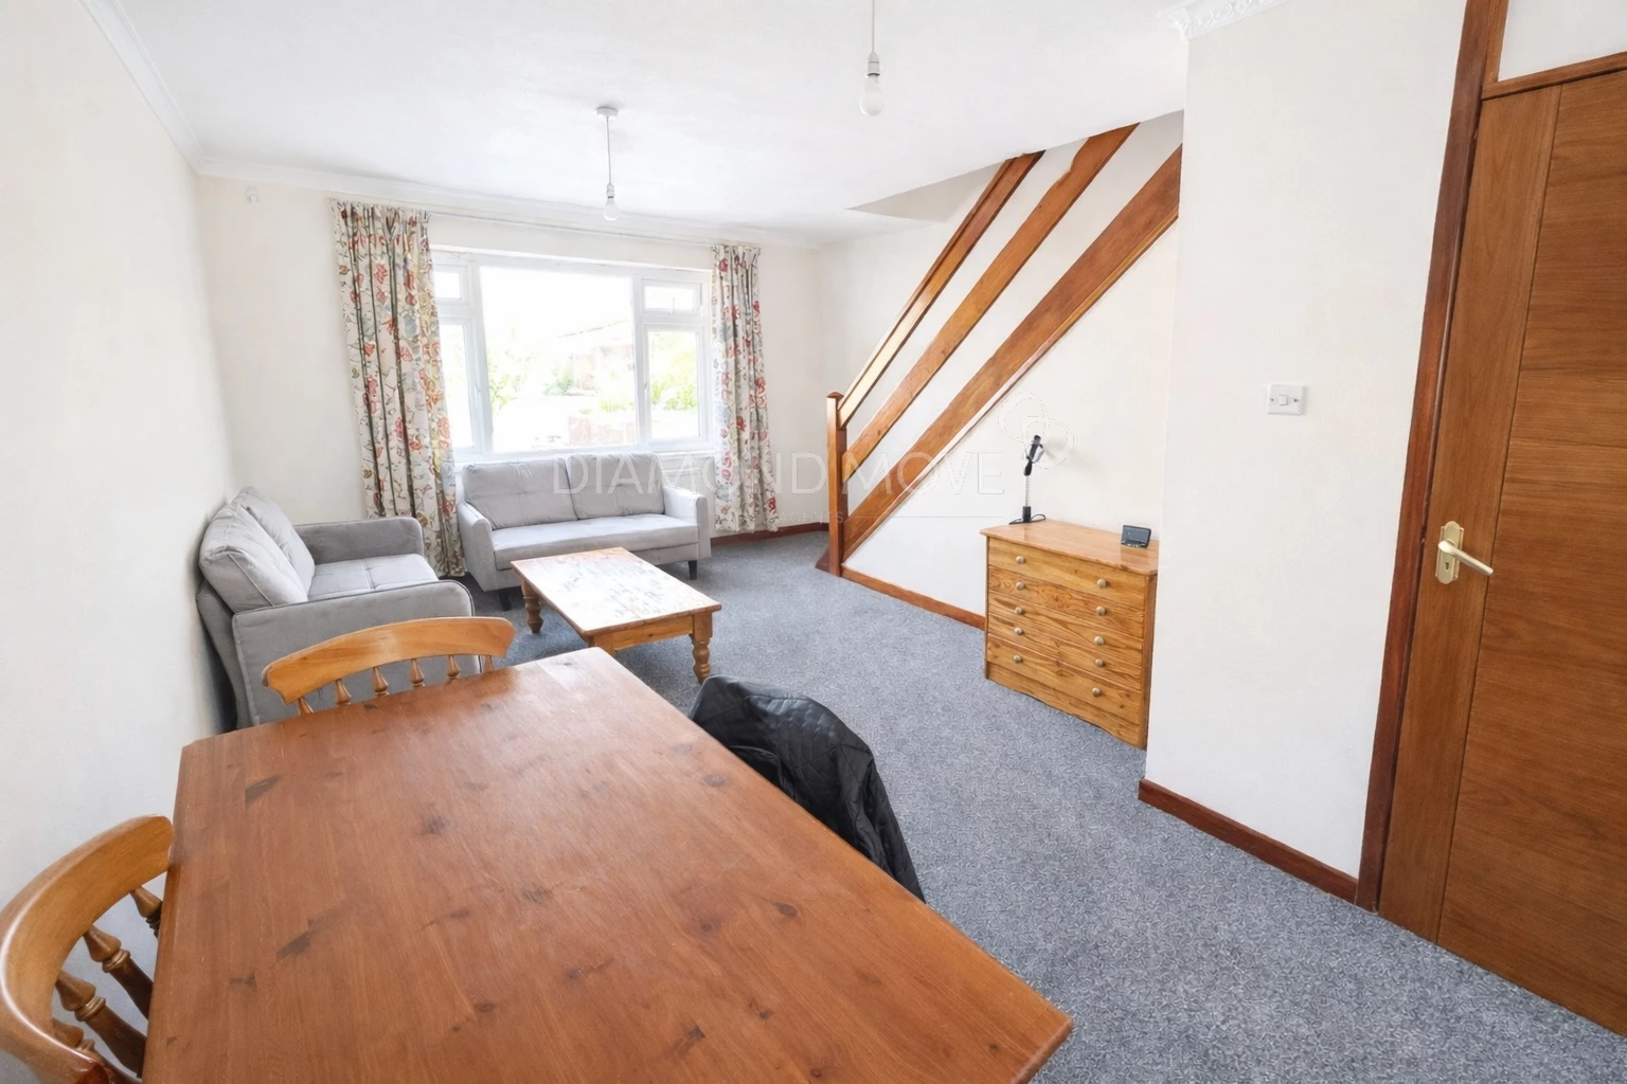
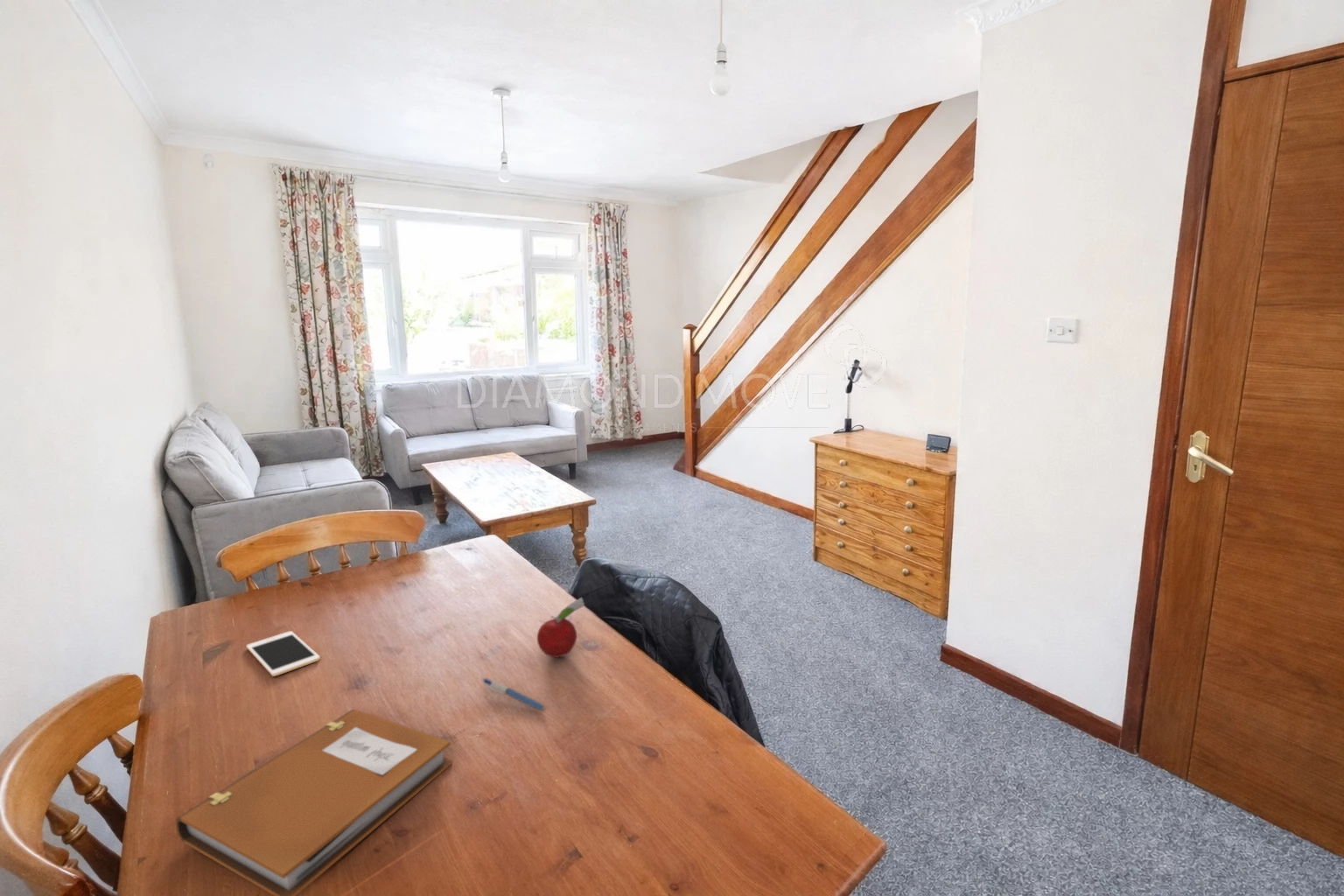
+ cell phone [246,630,321,677]
+ fruit [536,597,585,658]
+ notebook [175,709,453,896]
+ pen [481,677,546,711]
